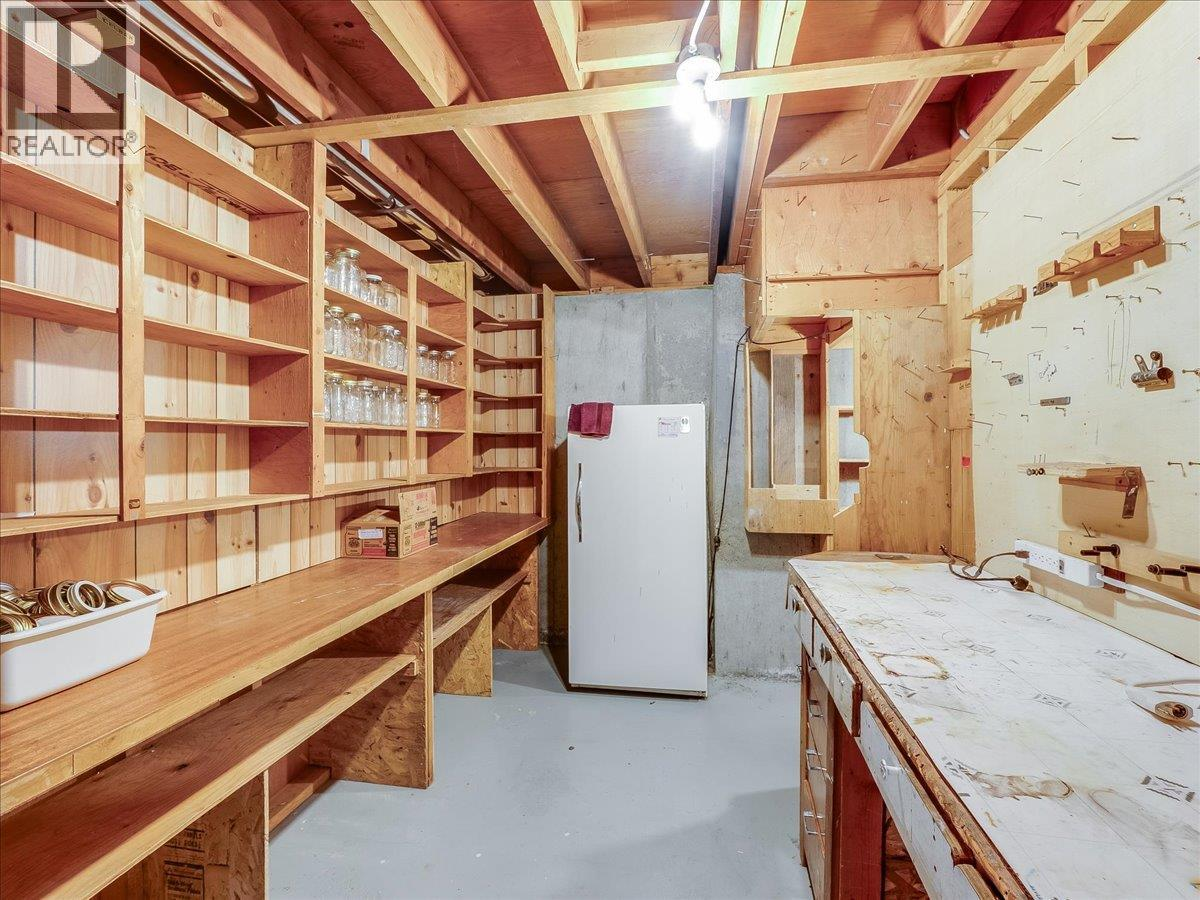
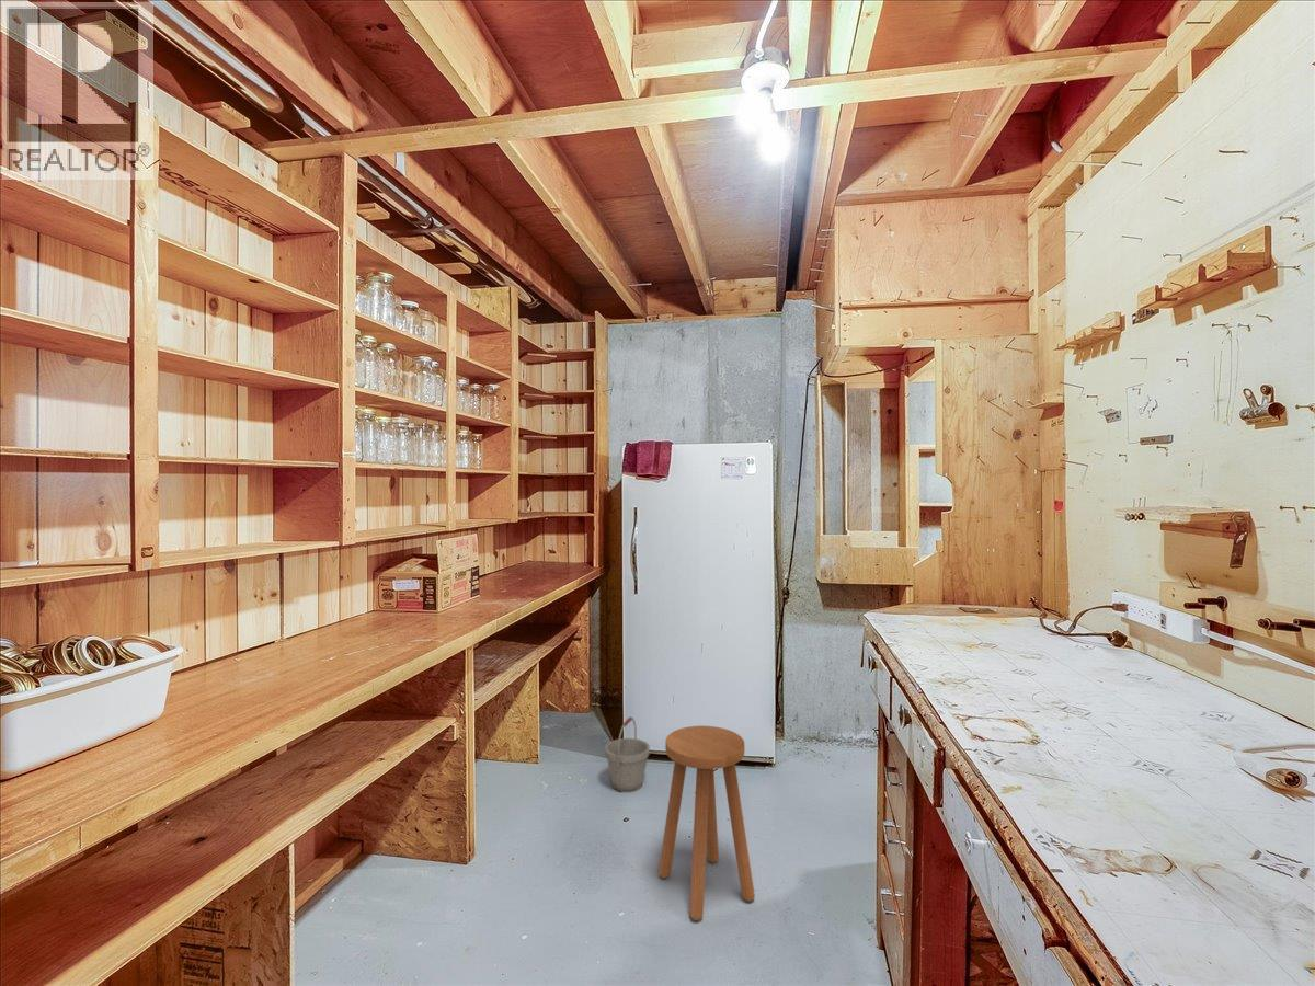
+ stool [658,725,756,921]
+ bucket [604,715,651,793]
